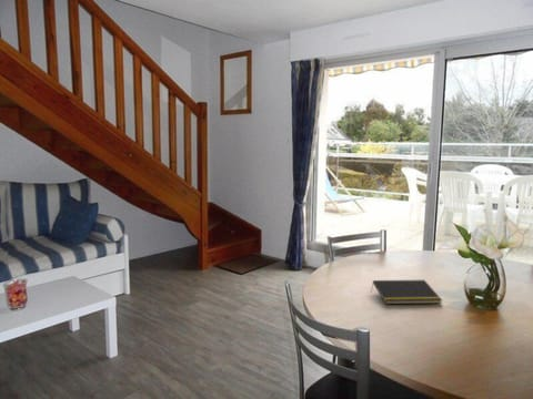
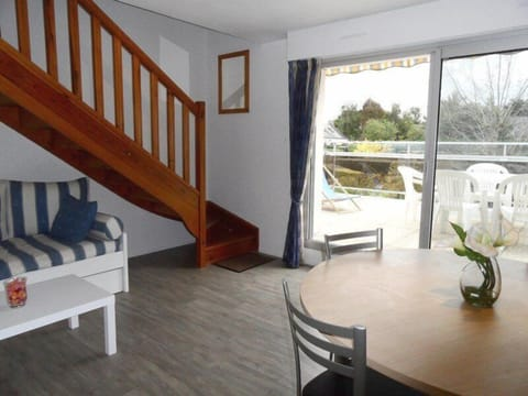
- notepad [370,279,443,305]
